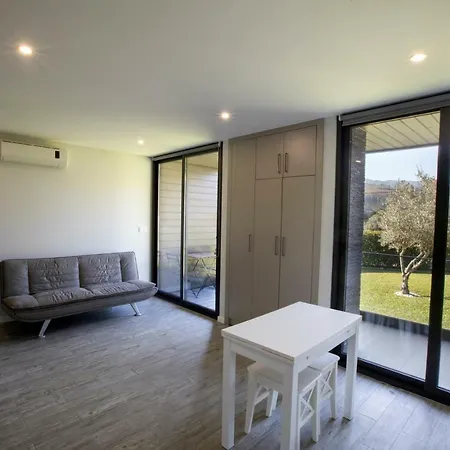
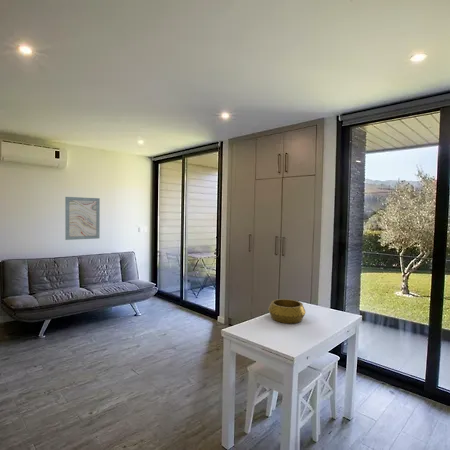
+ decorative bowl [267,298,307,324]
+ wall art [64,196,101,241]
